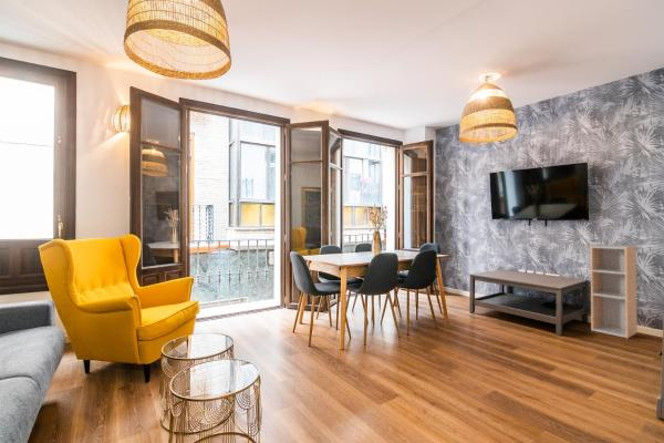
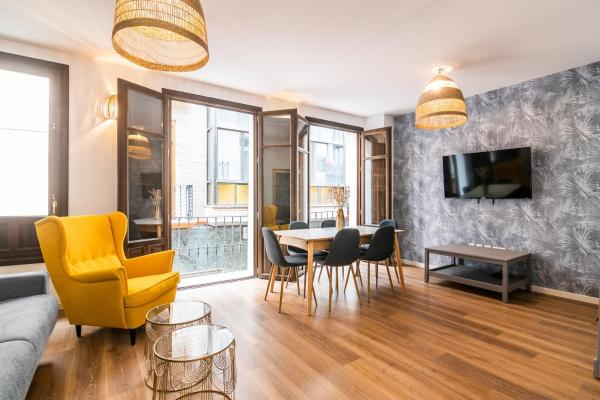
- shelf [590,244,639,339]
